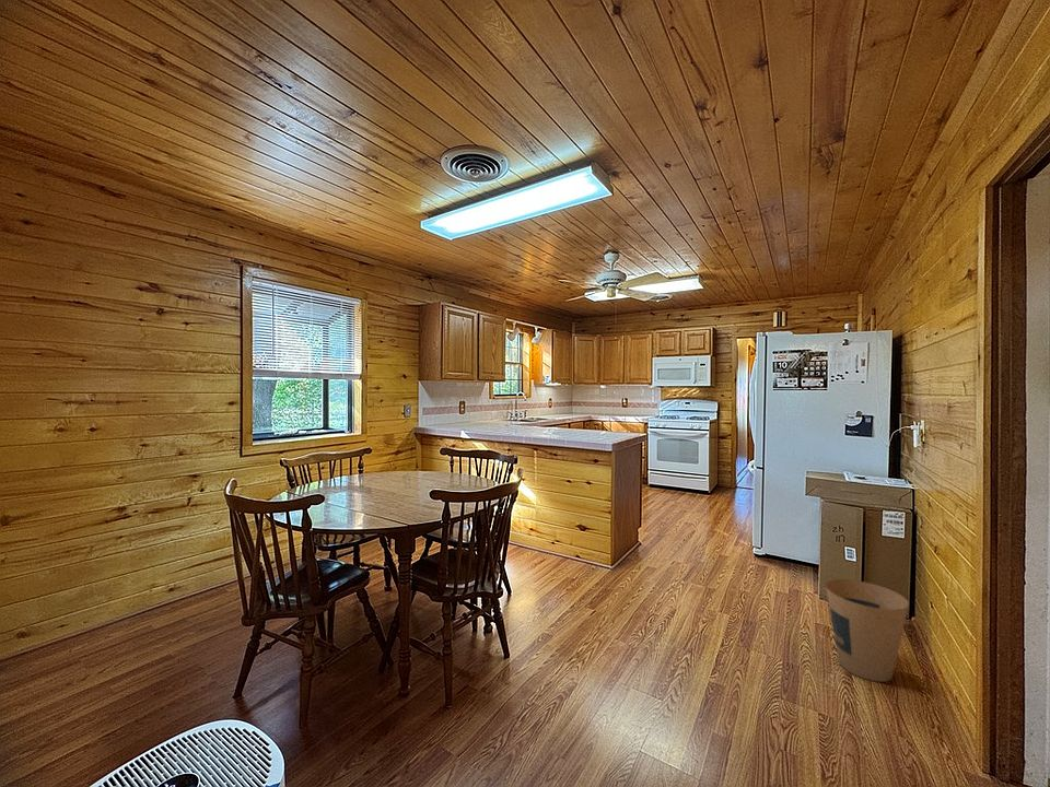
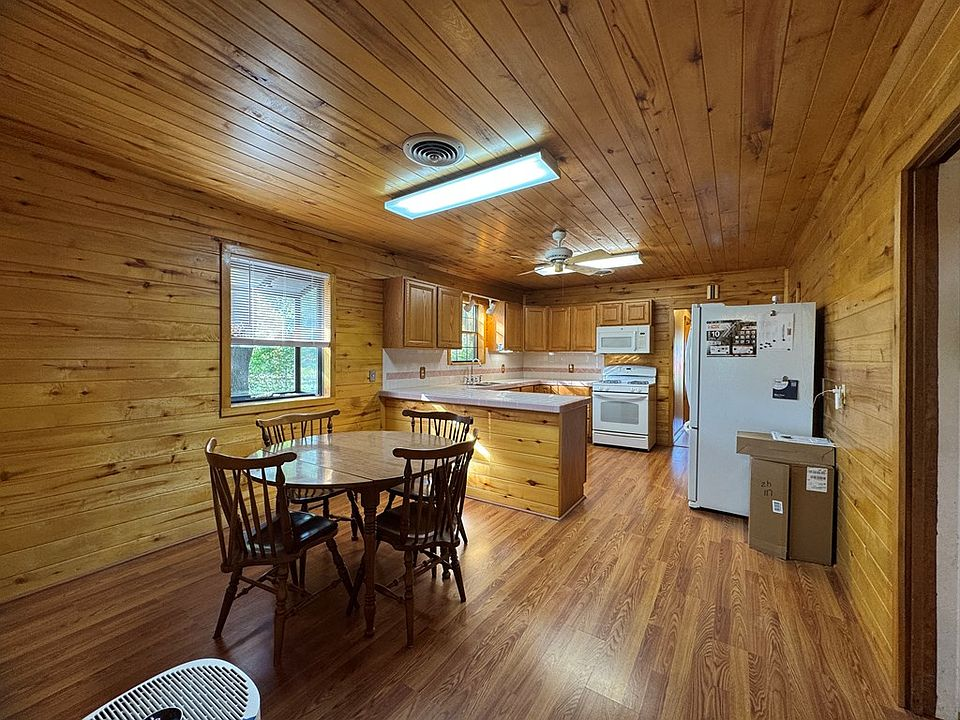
- trash can [825,578,910,683]
